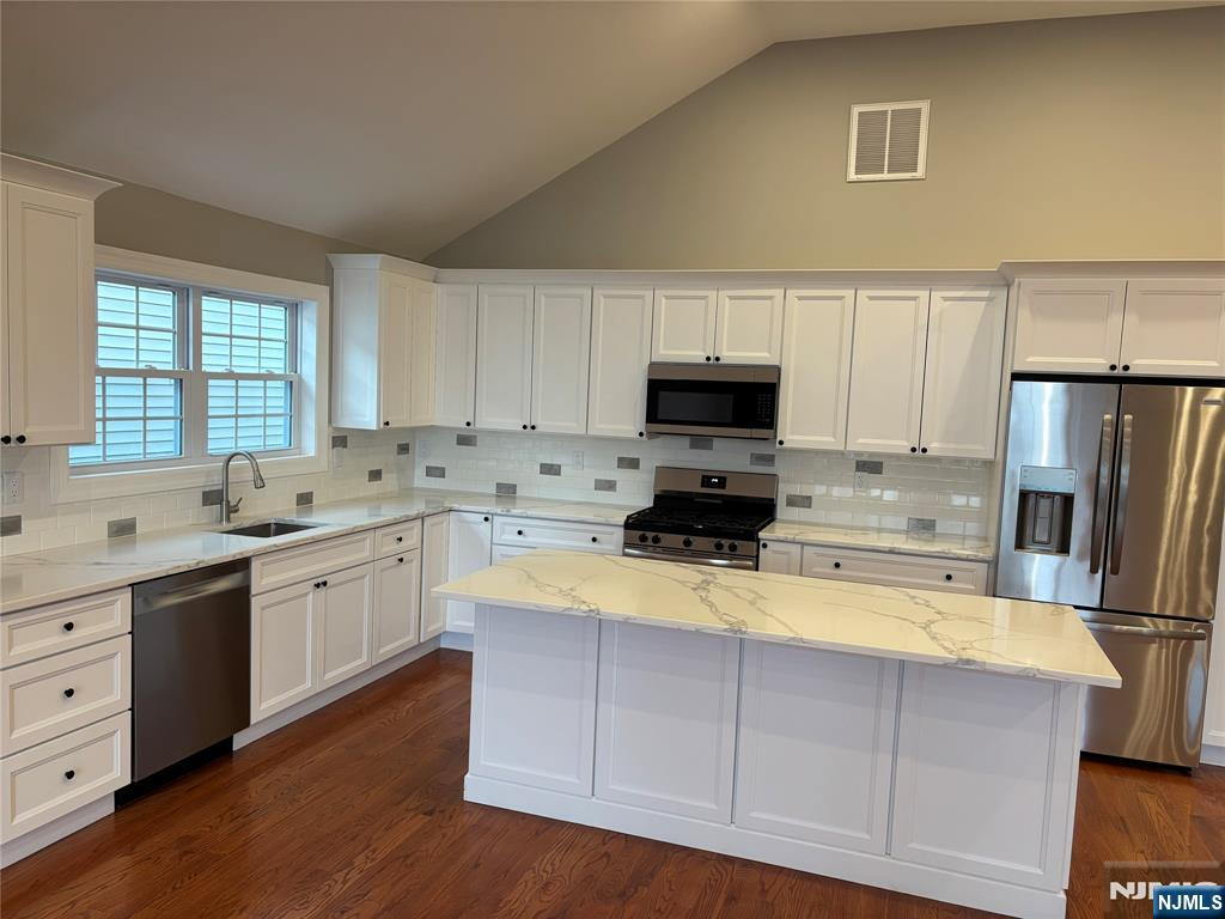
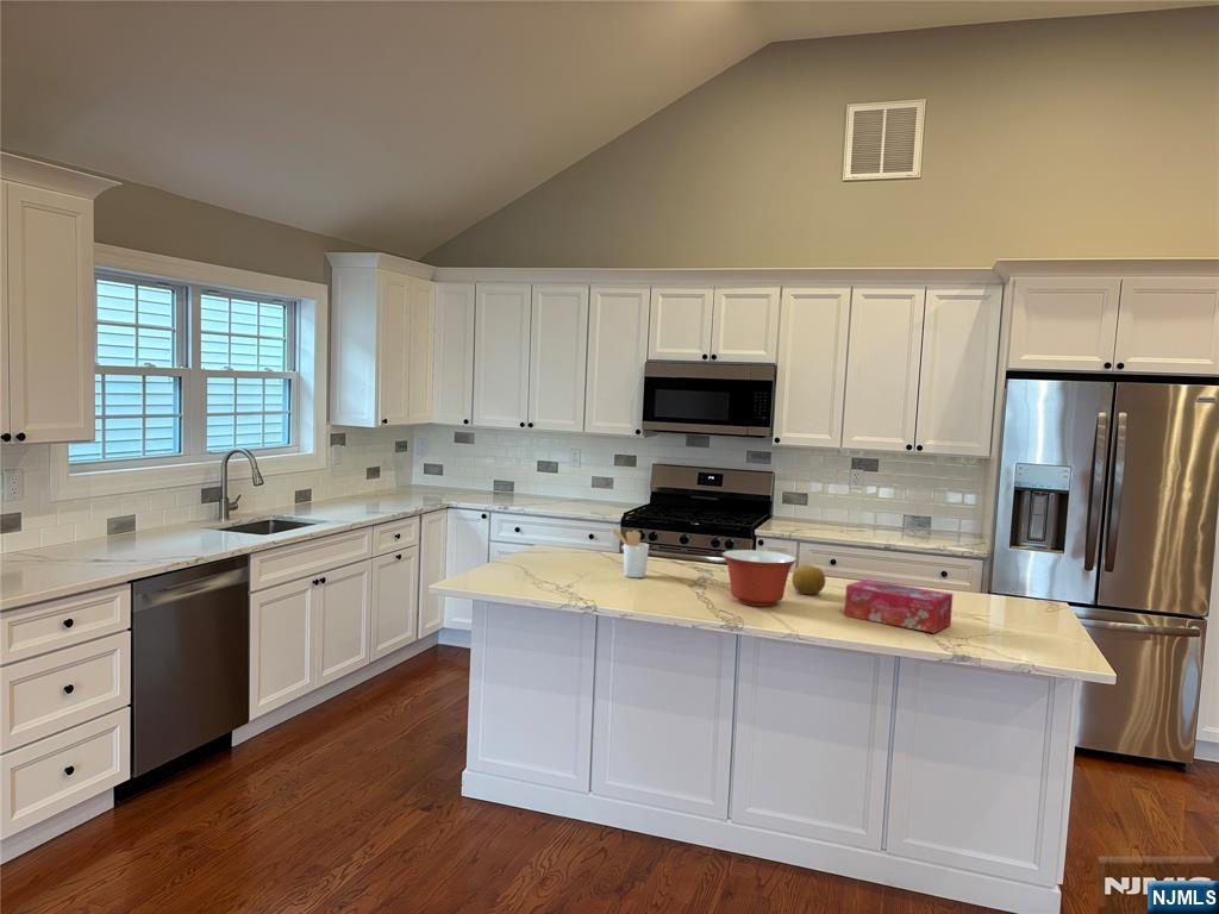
+ fruit [790,564,826,596]
+ tissue box [843,578,954,634]
+ utensil holder [611,528,650,578]
+ mixing bowl [721,549,798,608]
